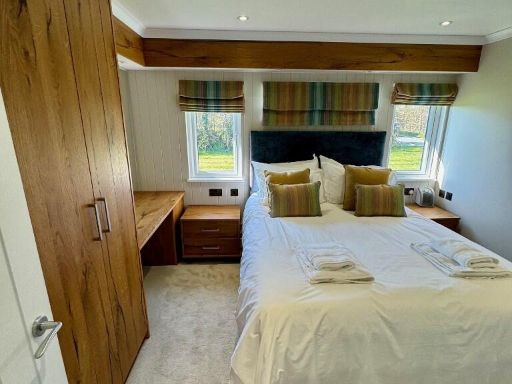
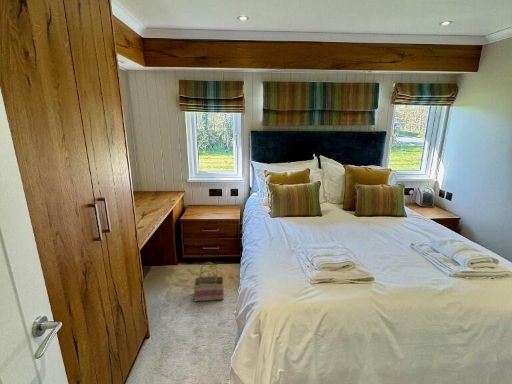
+ basket [192,262,225,303]
